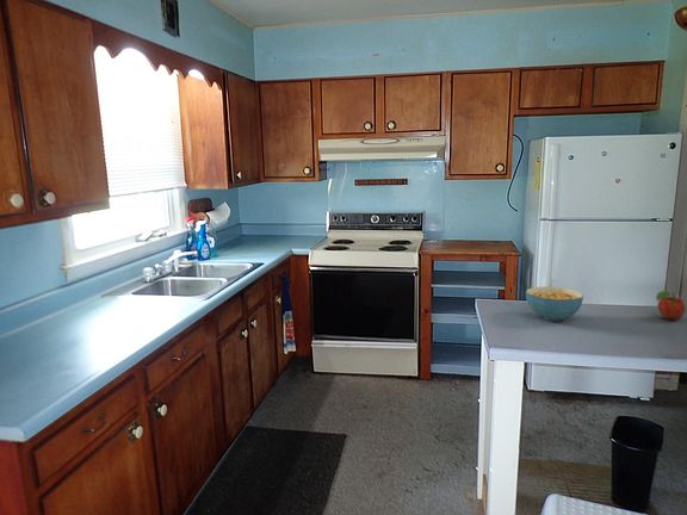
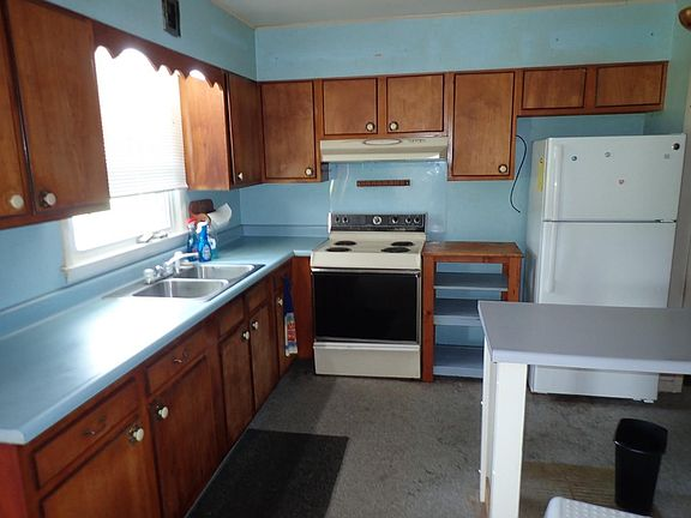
- cereal bowl [525,286,584,322]
- fruit [655,290,687,322]
